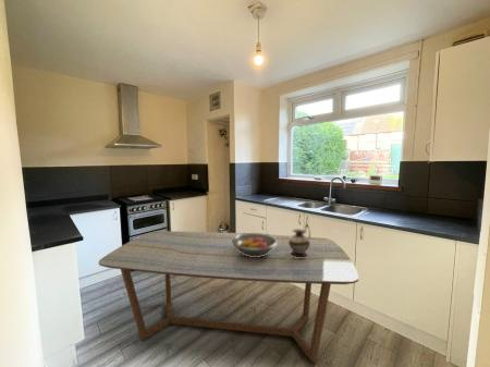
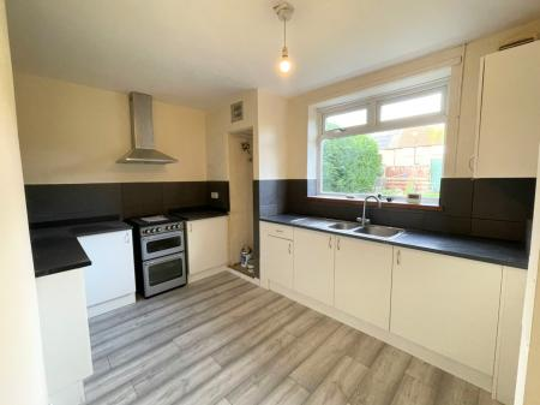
- fruit bowl [232,232,277,257]
- pitcher [289,223,311,258]
- dining table [98,230,359,363]
